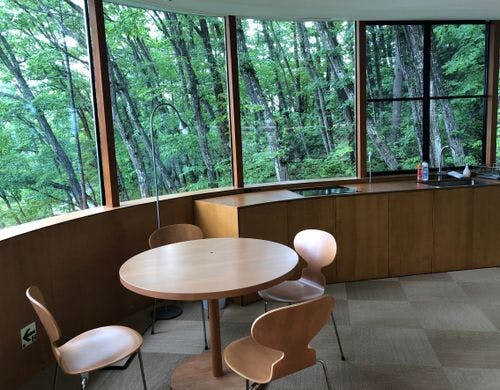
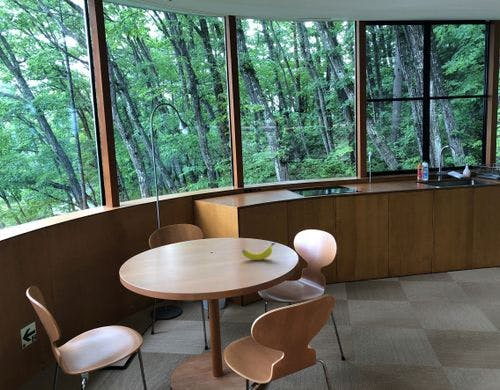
+ banana [241,242,276,261]
